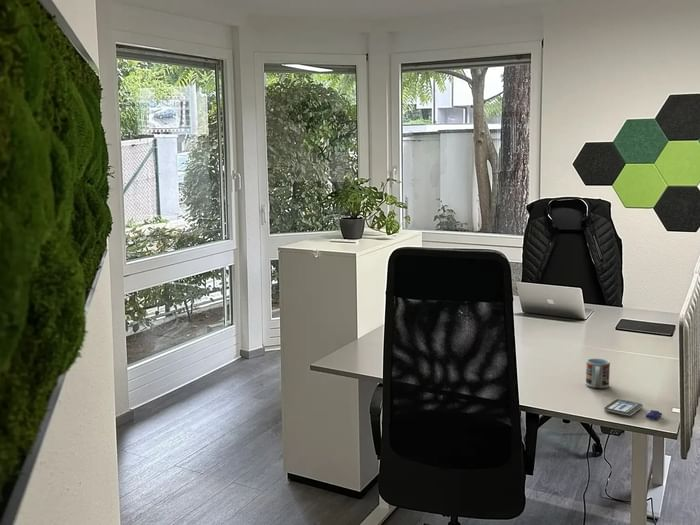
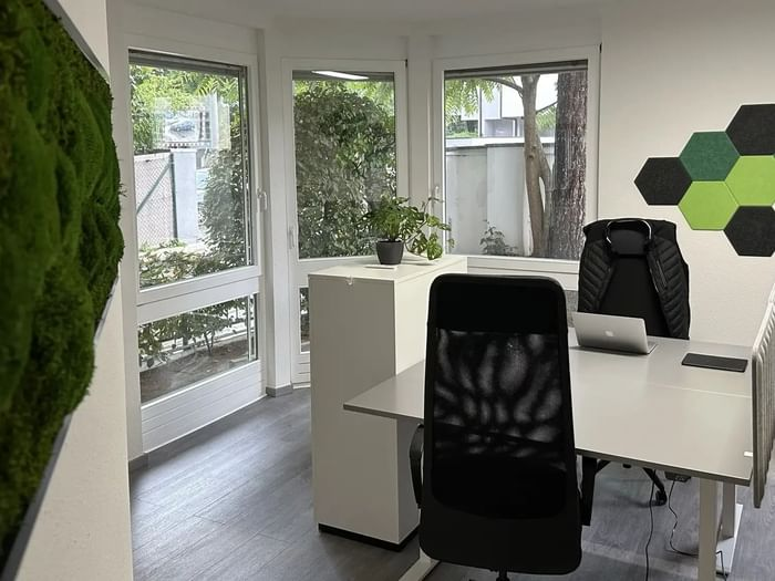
- cup [585,357,611,389]
- tablet [603,398,663,420]
